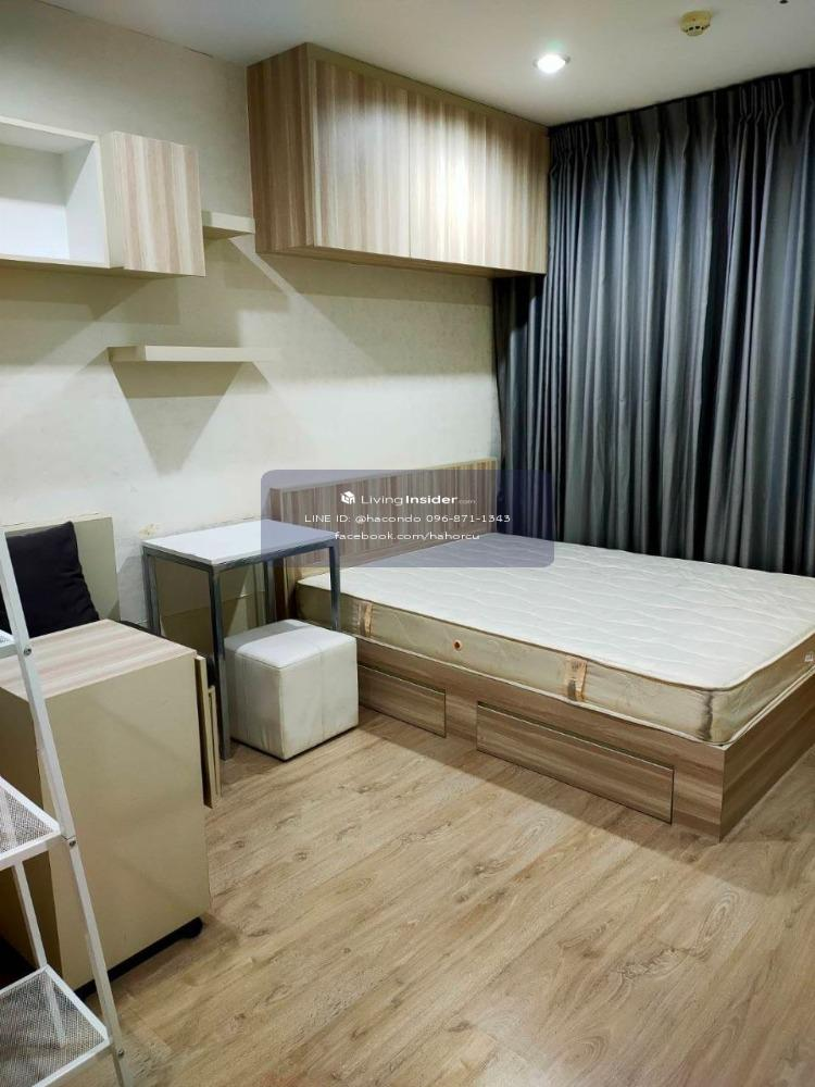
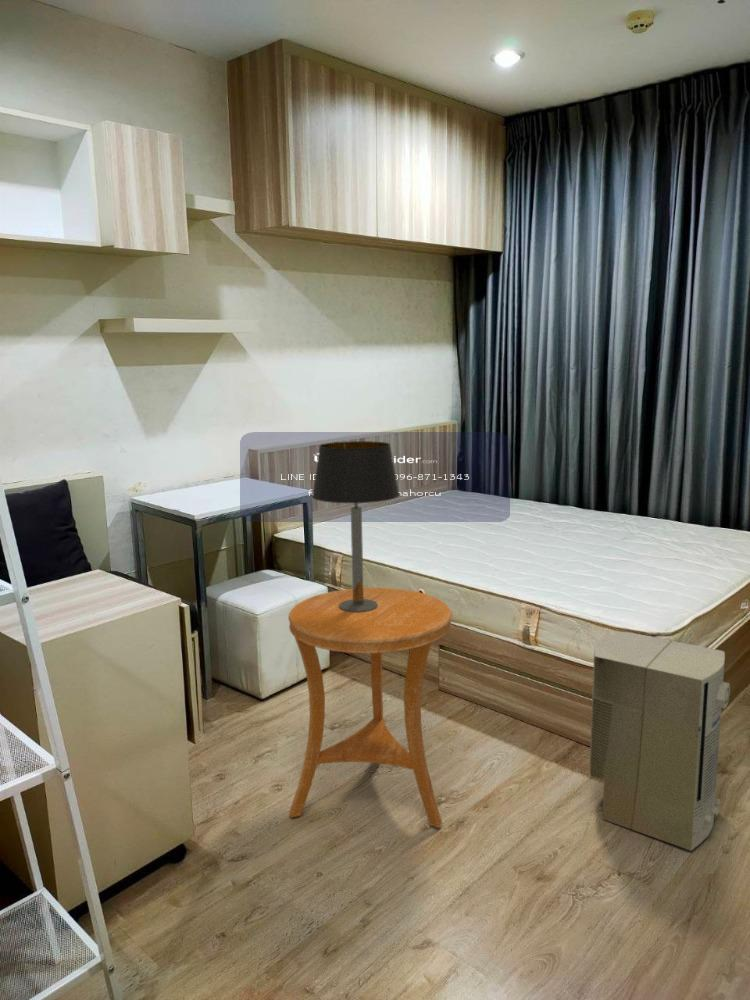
+ side table [287,587,453,829]
+ air purifier [589,630,731,852]
+ table lamp [311,440,401,612]
